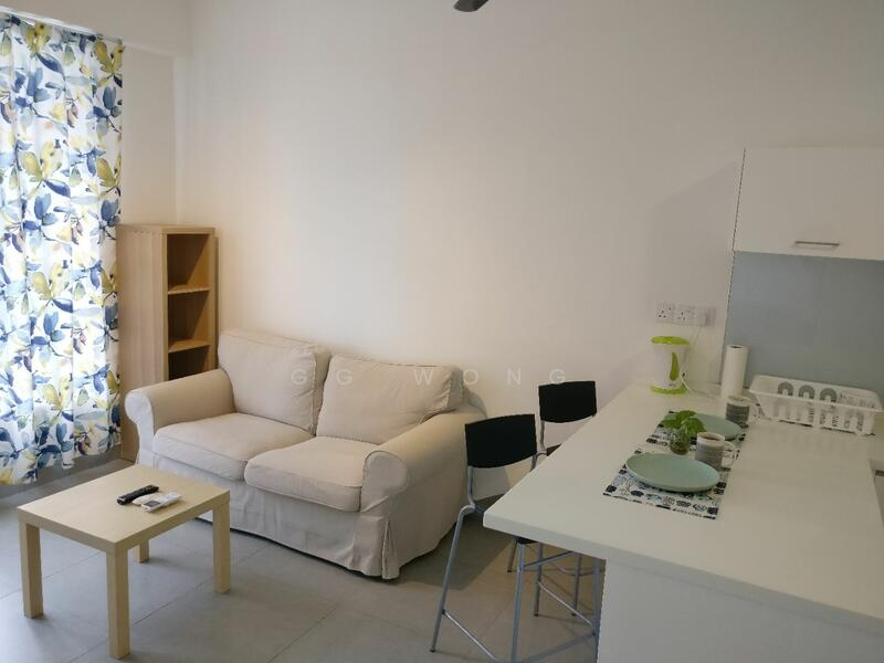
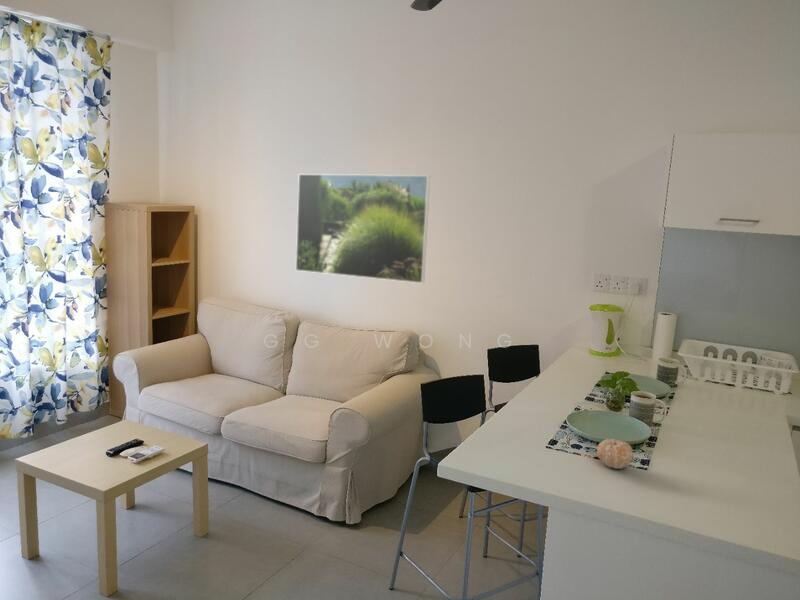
+ fruit [596,438,634,470]
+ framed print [295,173,431,284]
